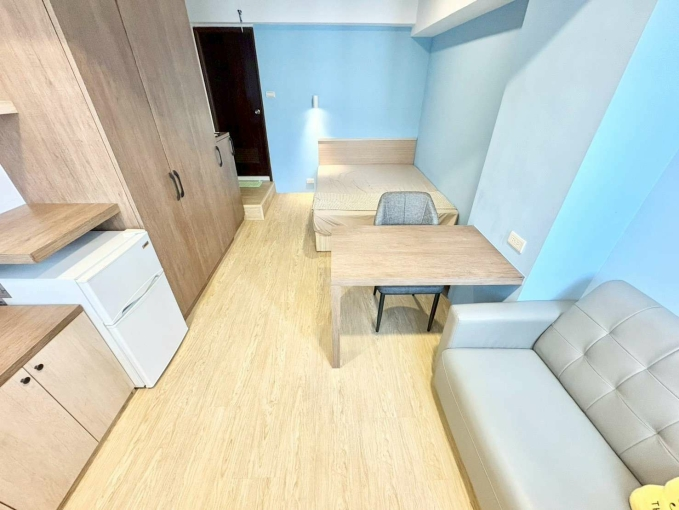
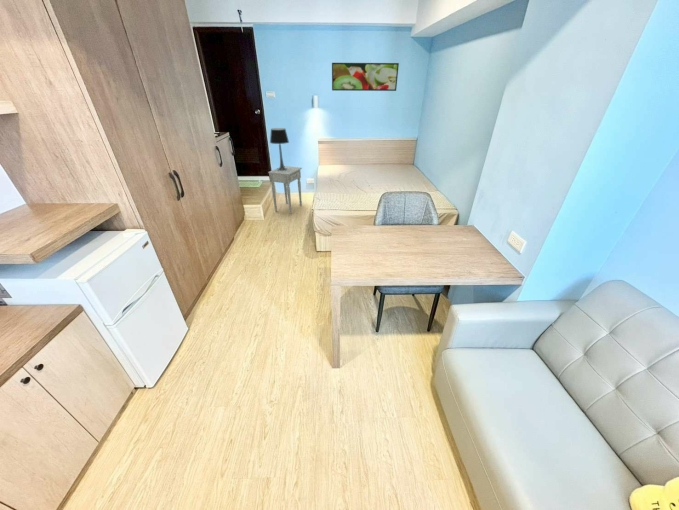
+ nightstand [267,165,303,214]
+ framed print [331,62,400,92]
+ table lamp [269,127,290,171]
